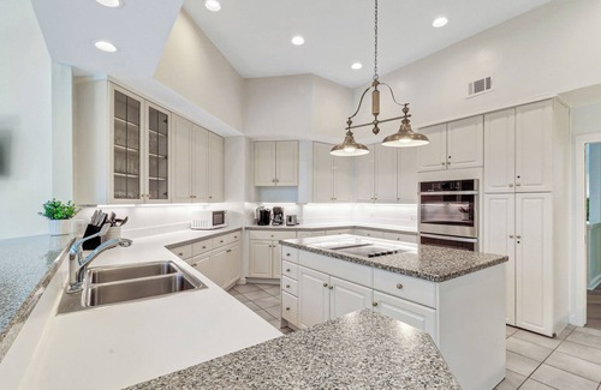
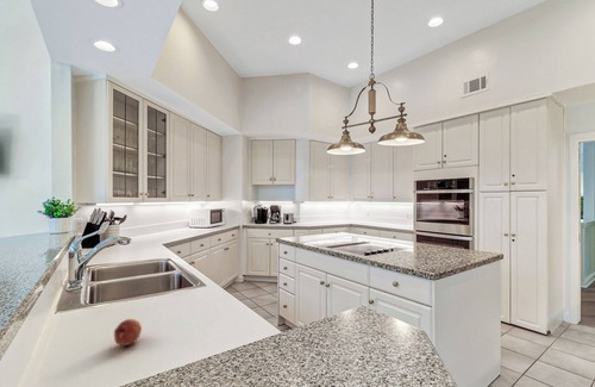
+ fruit [113,318,143,347]
